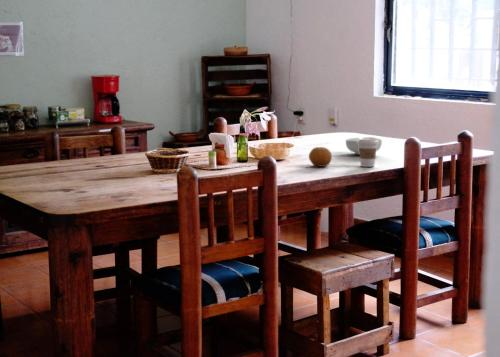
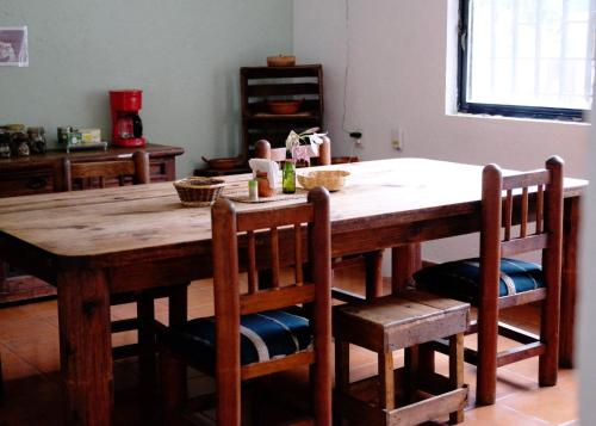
- coffee cup [357,136,378,168]
- cereal bowl [345,137,383,156]
- fruit [308,146,333,168]
